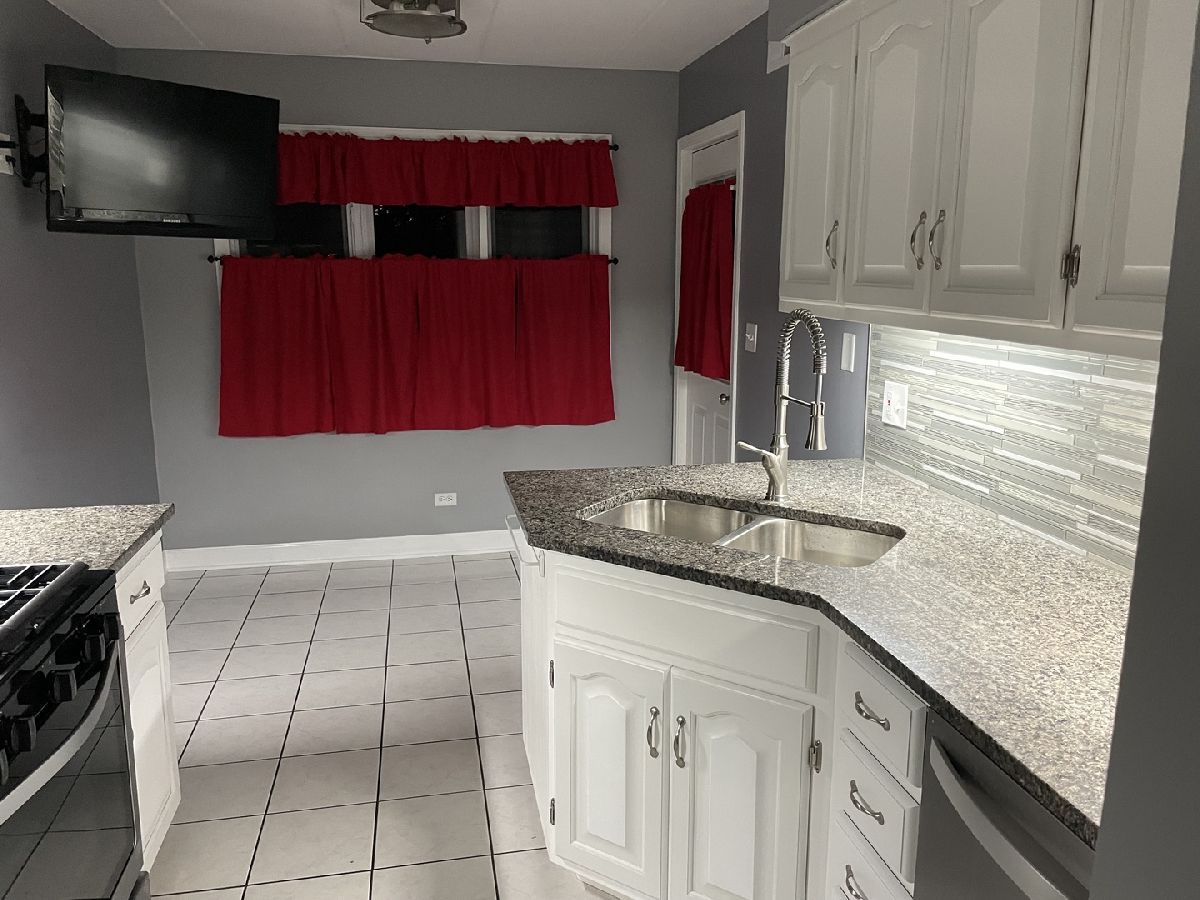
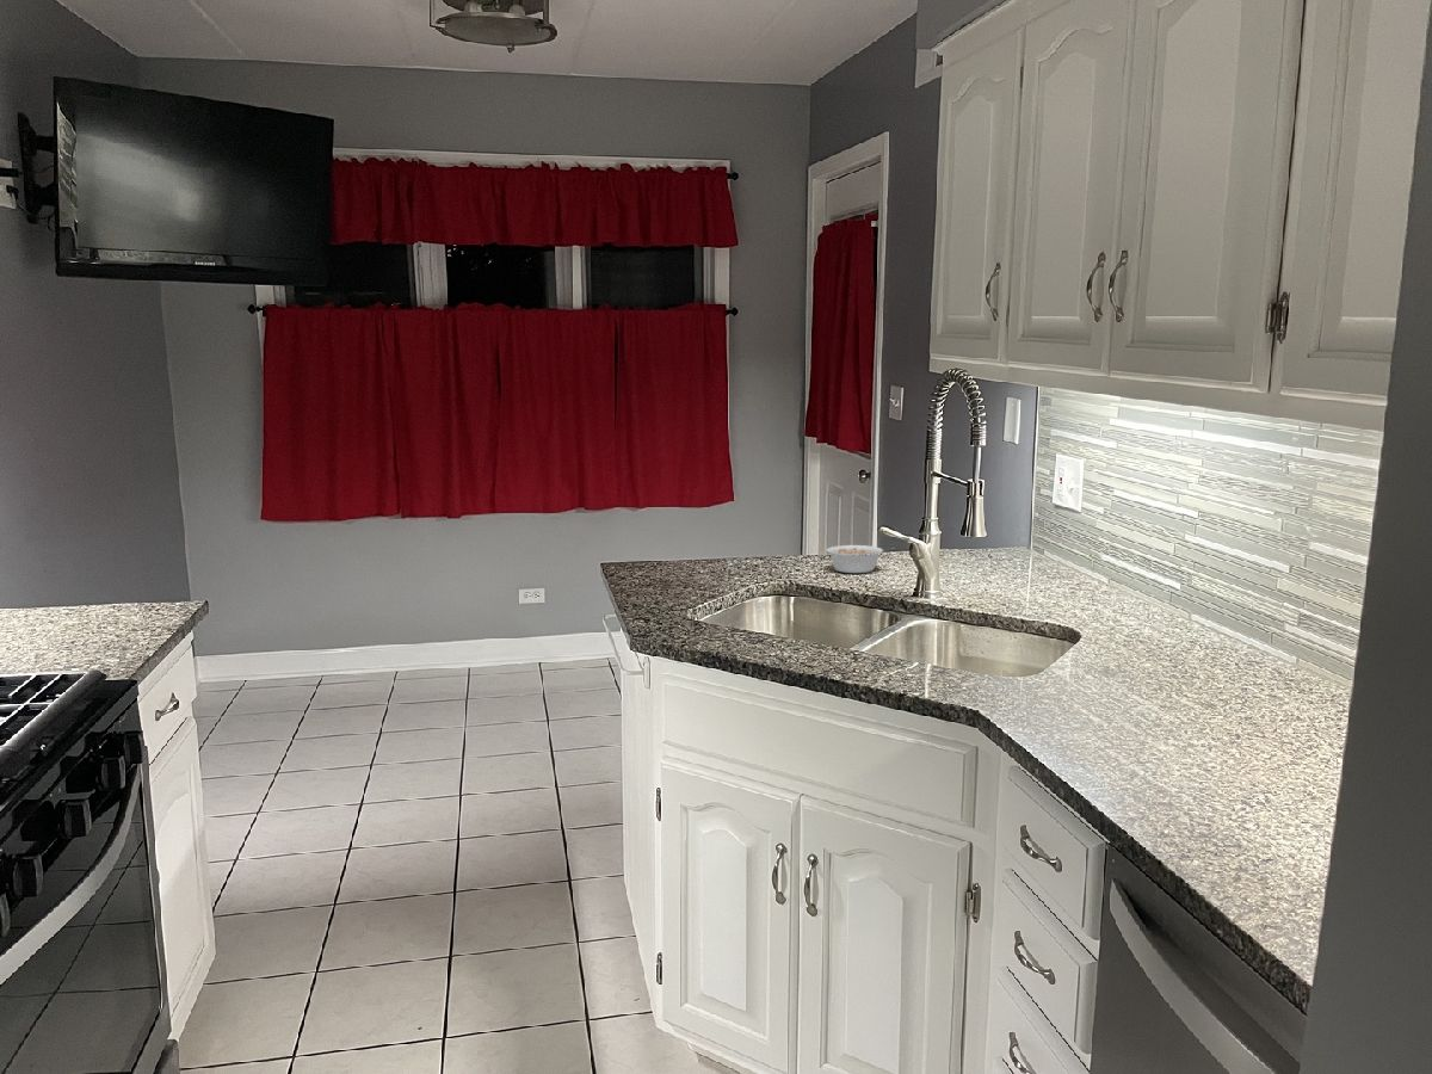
+ legume [826,544,894,574]
